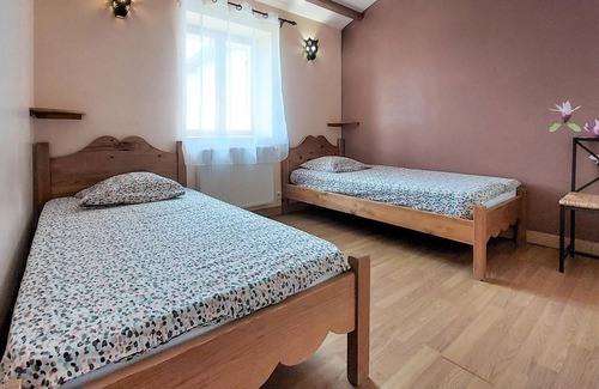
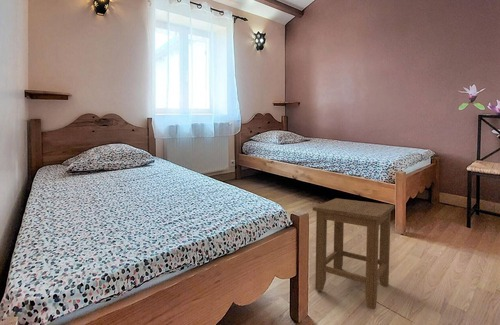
+ stool [312,197,395,311]
